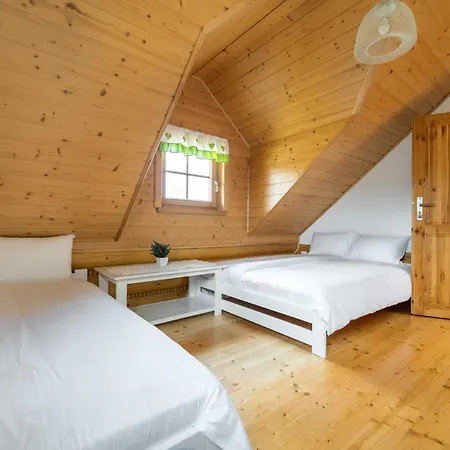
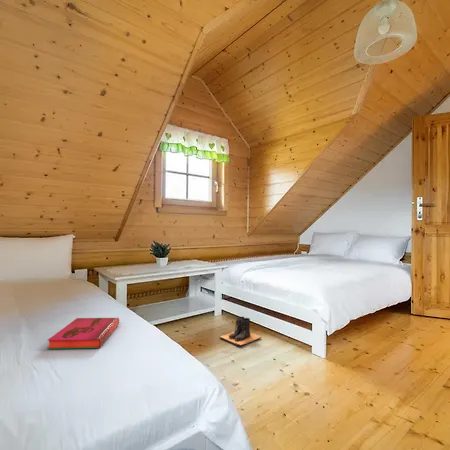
+ hardback book [46,317,120,350]
+ boots [219,316,262,347]
